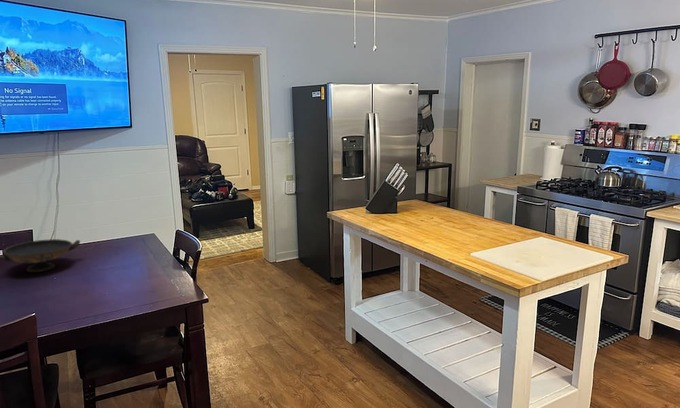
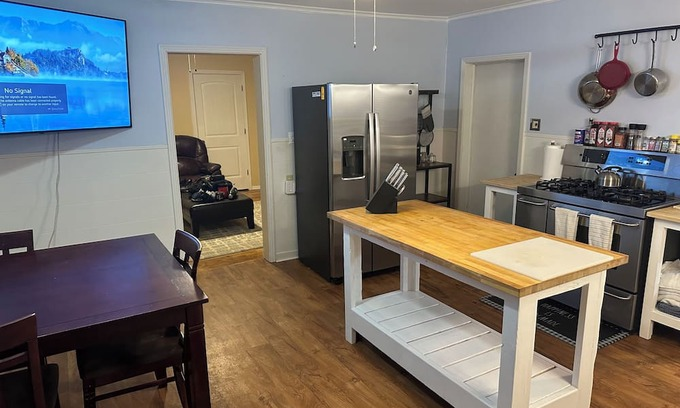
- decorative bowl [0,238,81,273]
